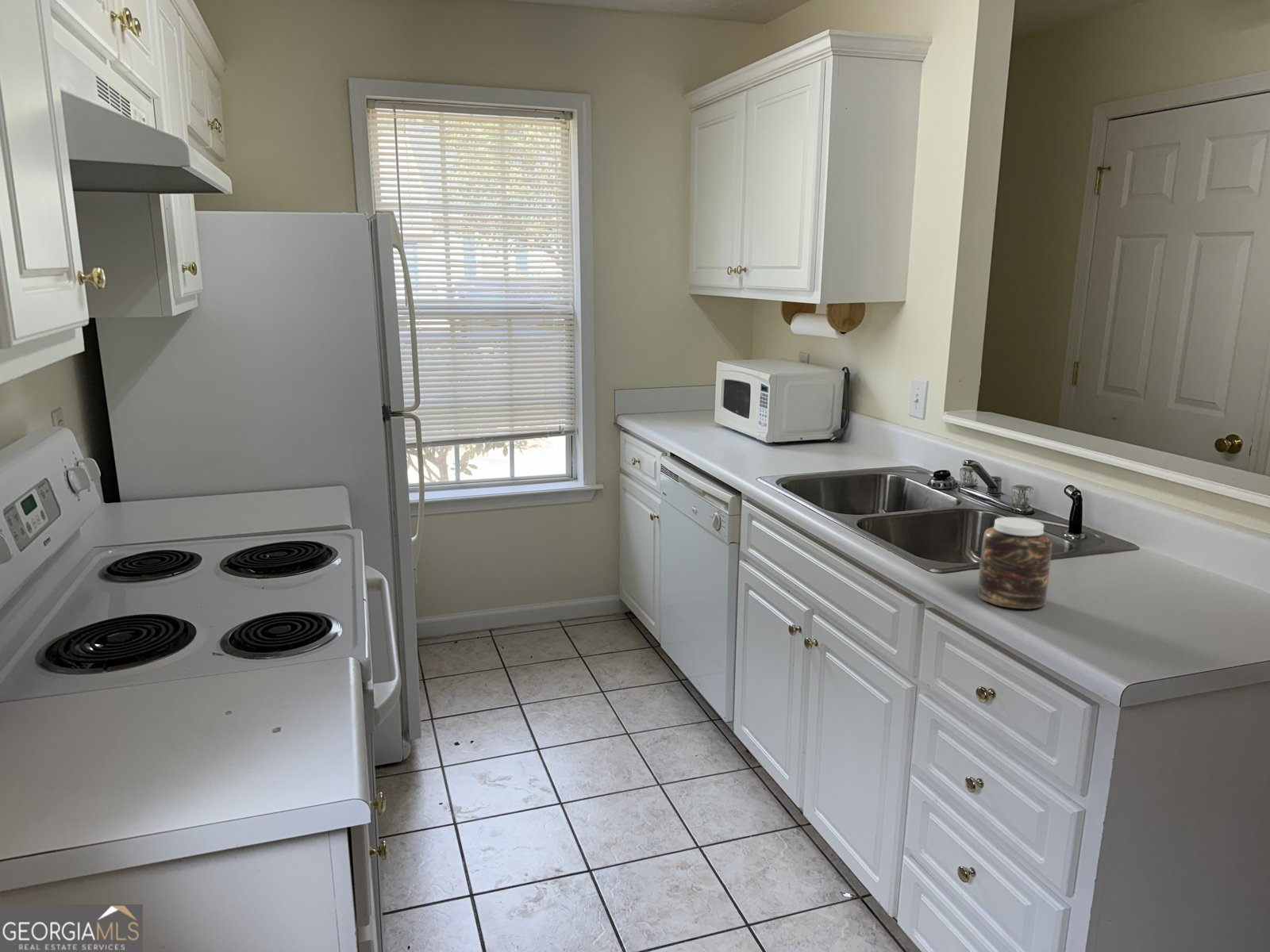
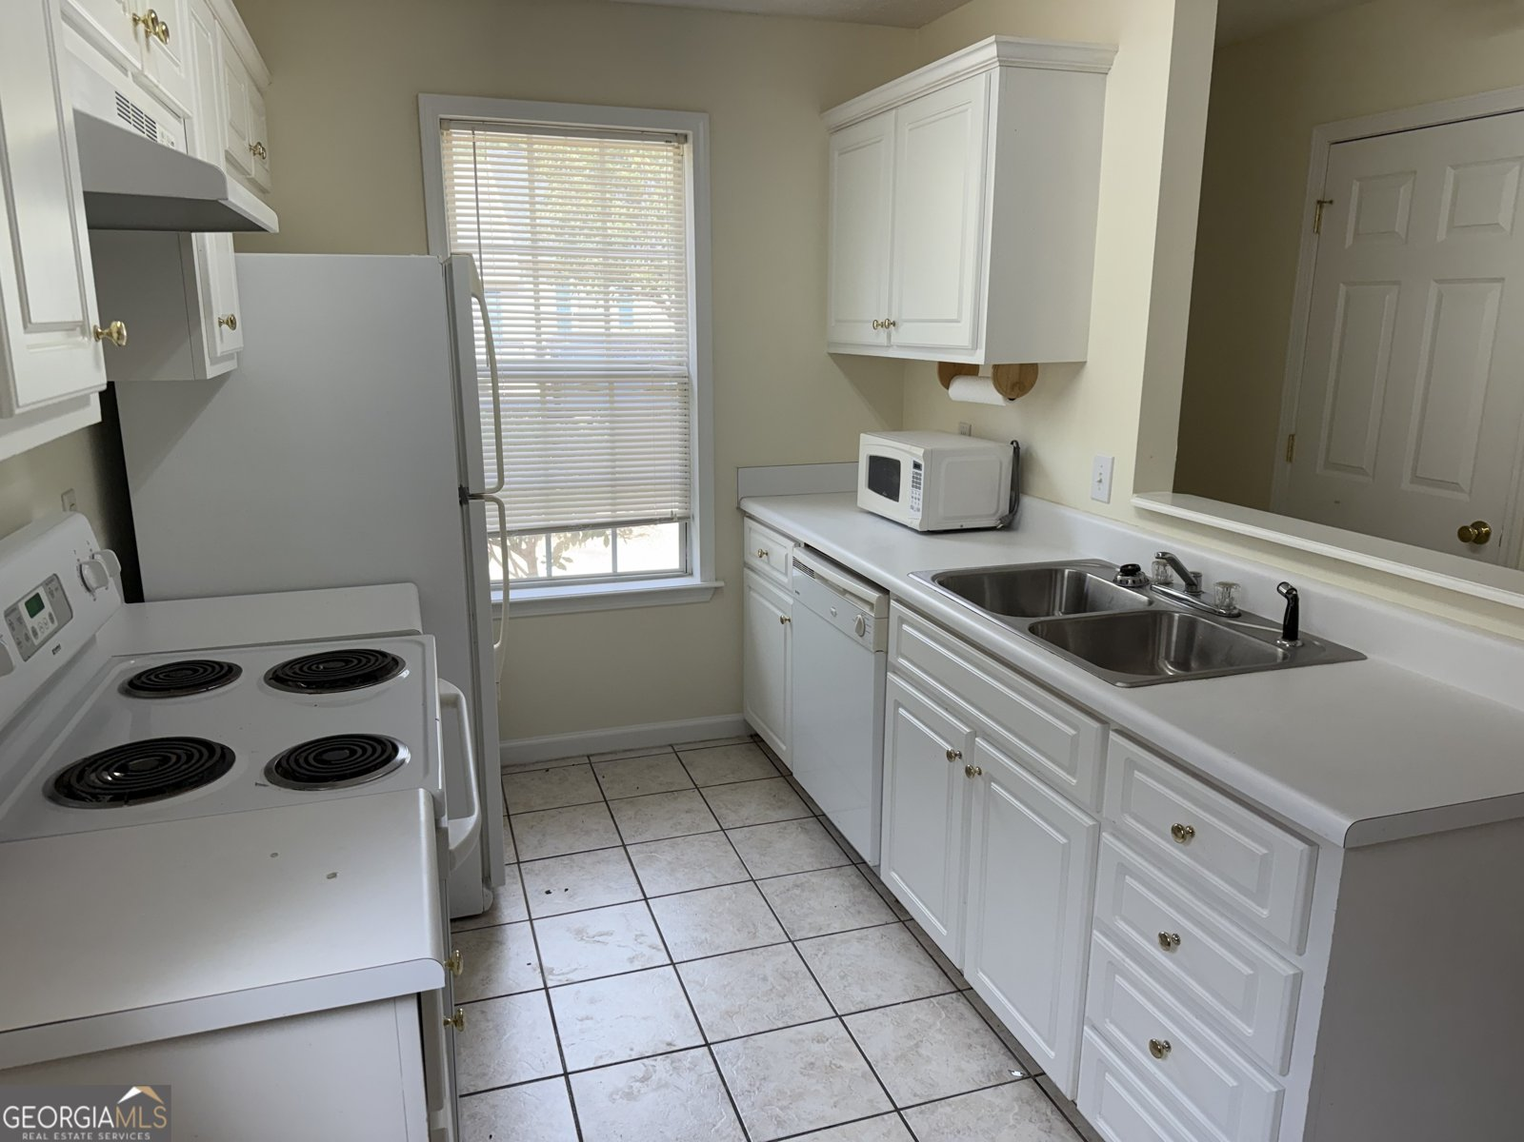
- jar [976,516,1053,610]
